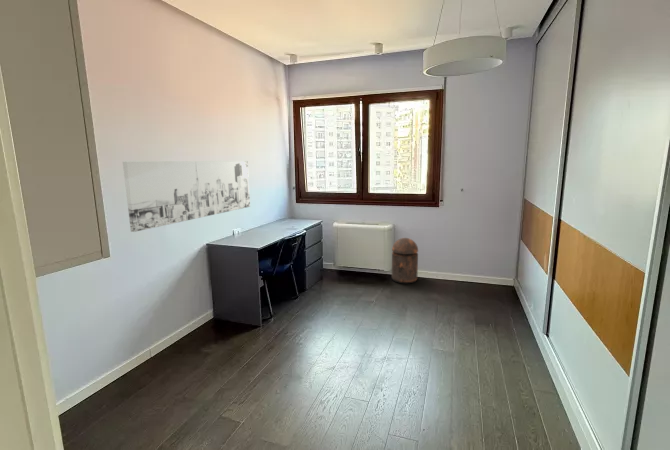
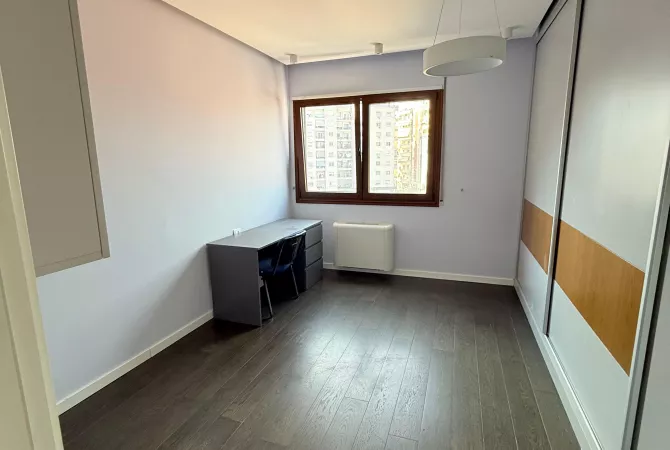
- trash can [391,237,419,285]
- wall art [122,160,251,233]
